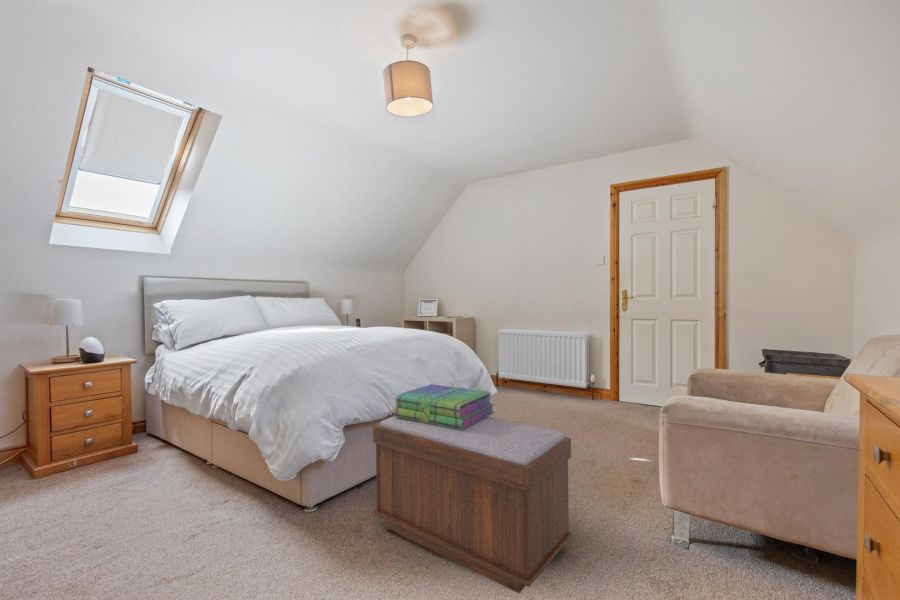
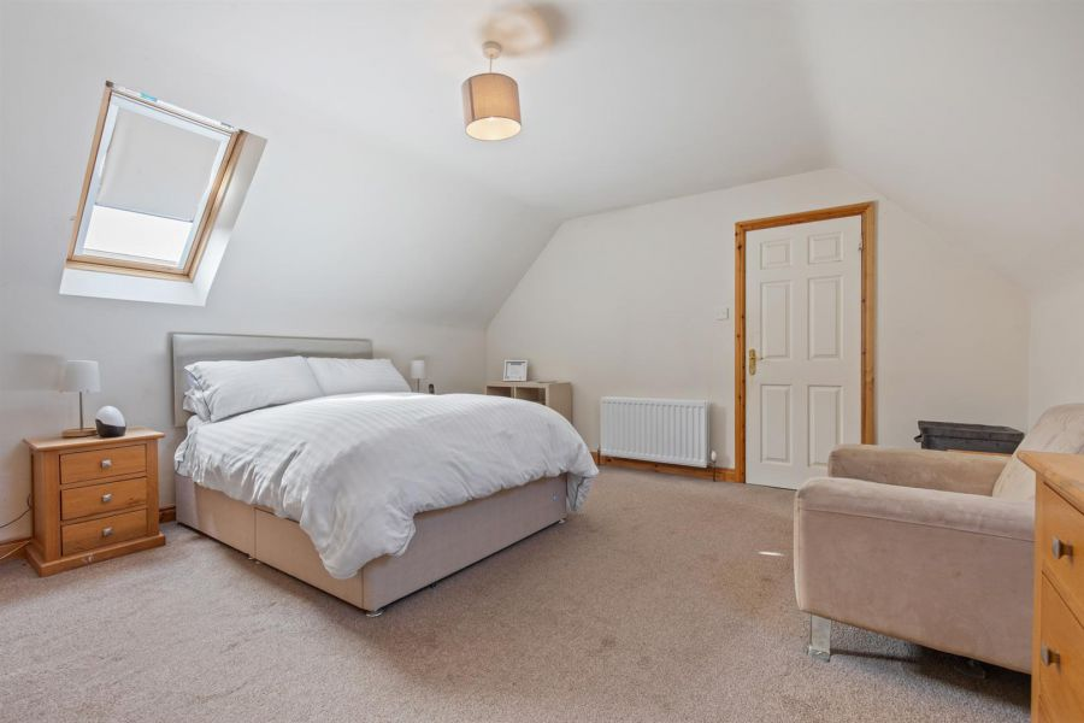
- bench [372,416,573,594]
- stack of books [392,383,495,430]
